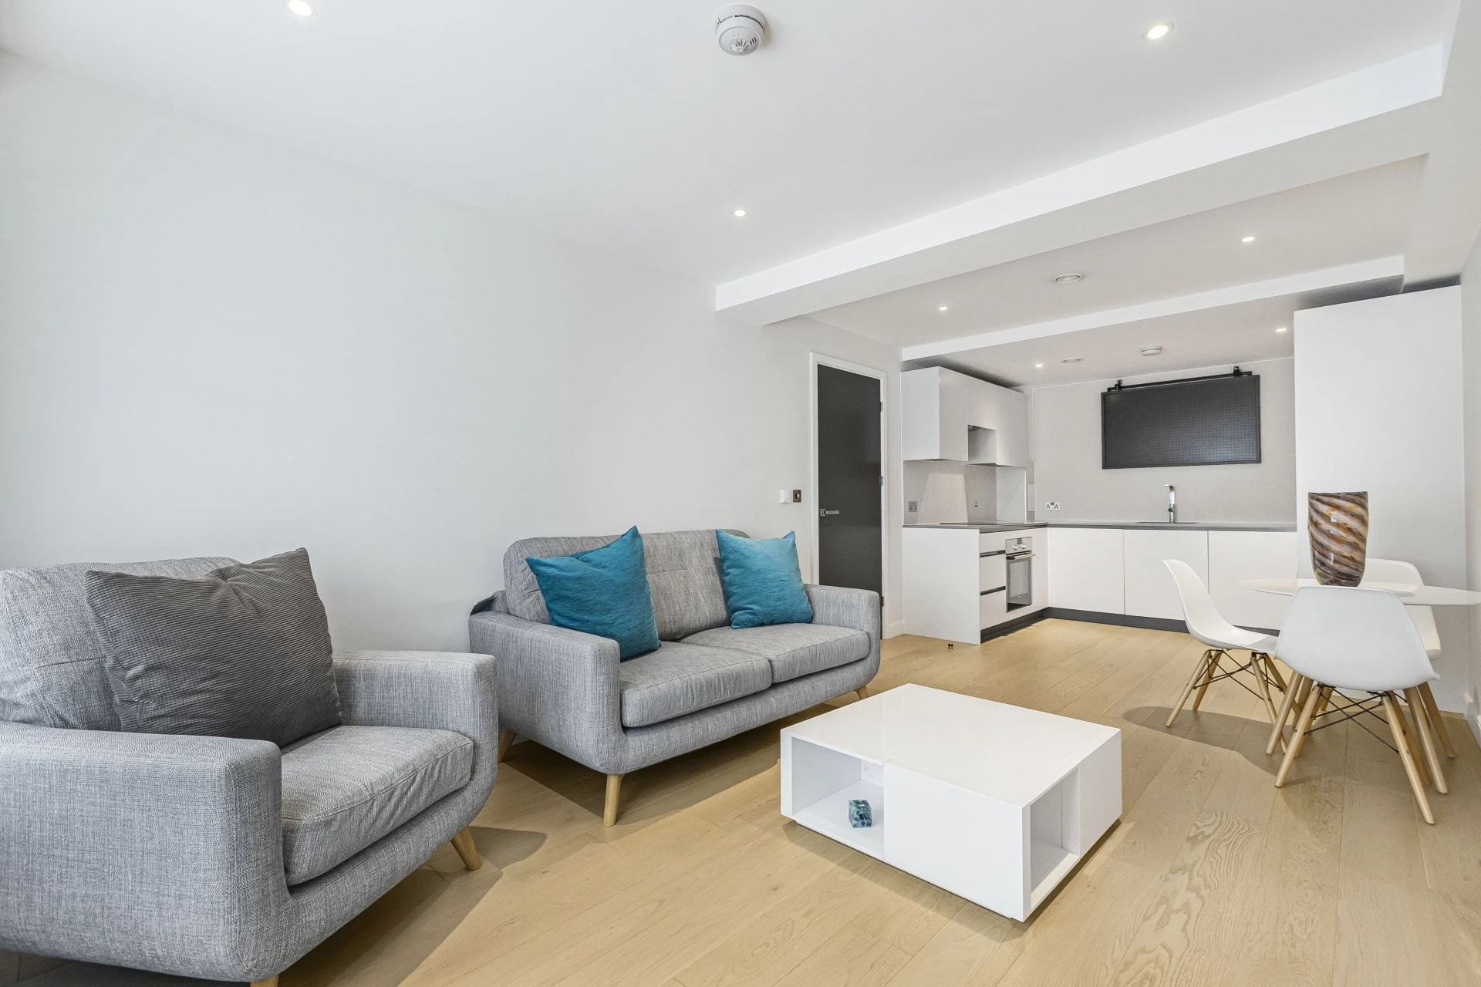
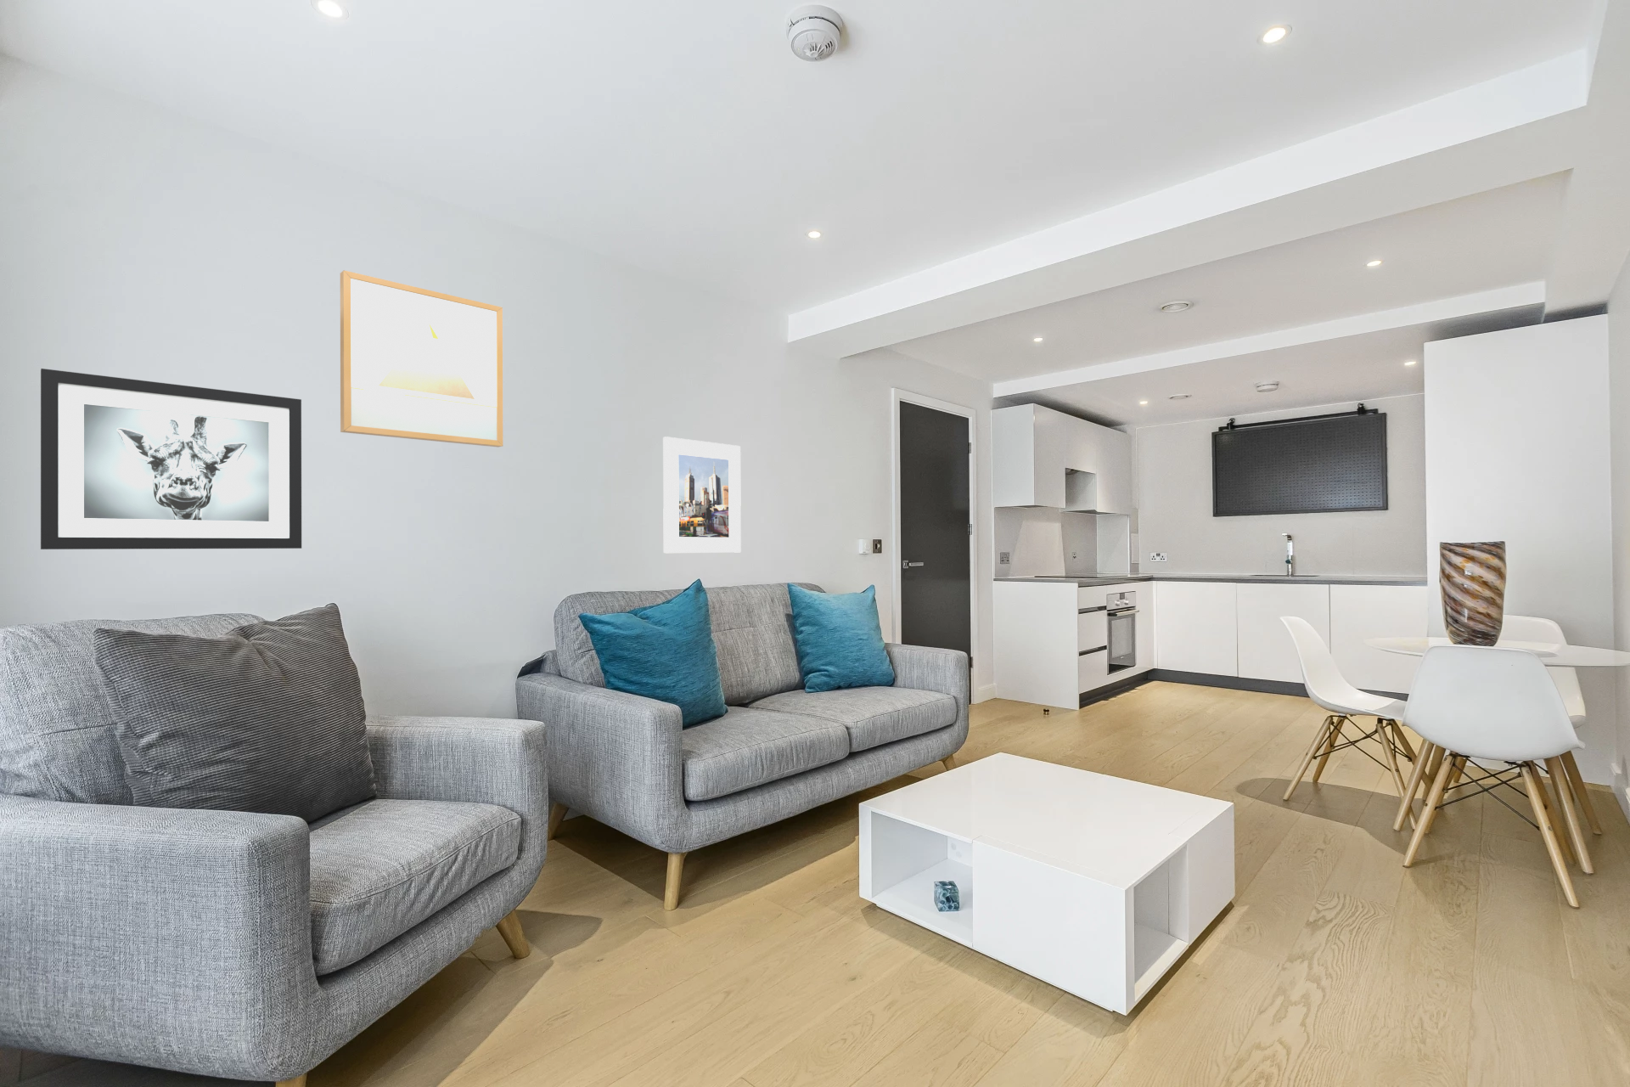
+ wall art [340,269,503,448]
+ wall art [40,368,302,551]
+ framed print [662,436,742,553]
